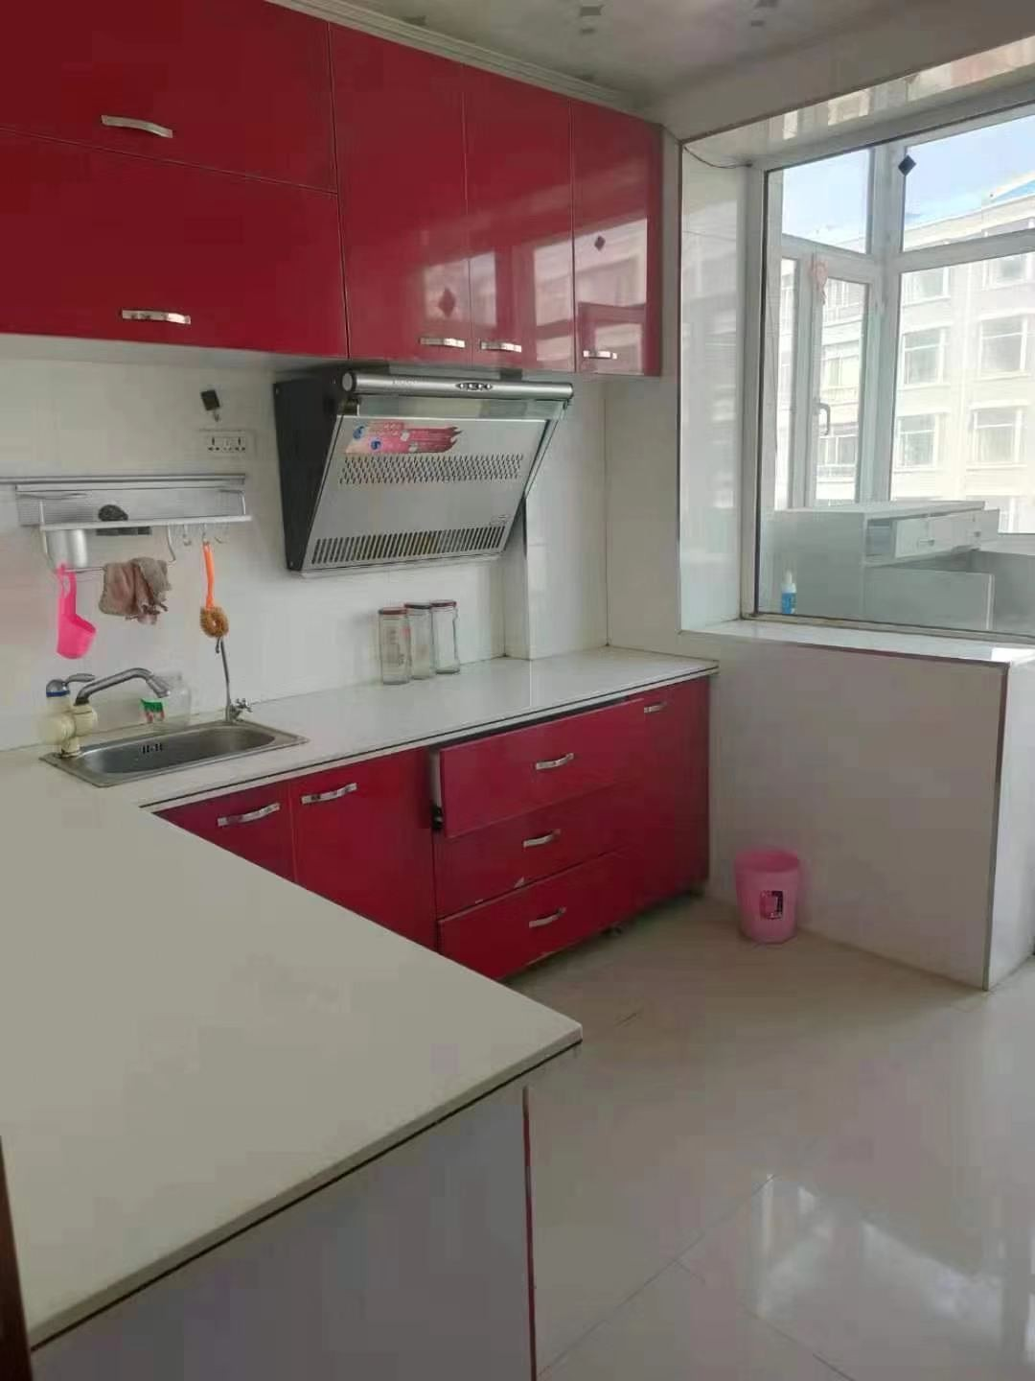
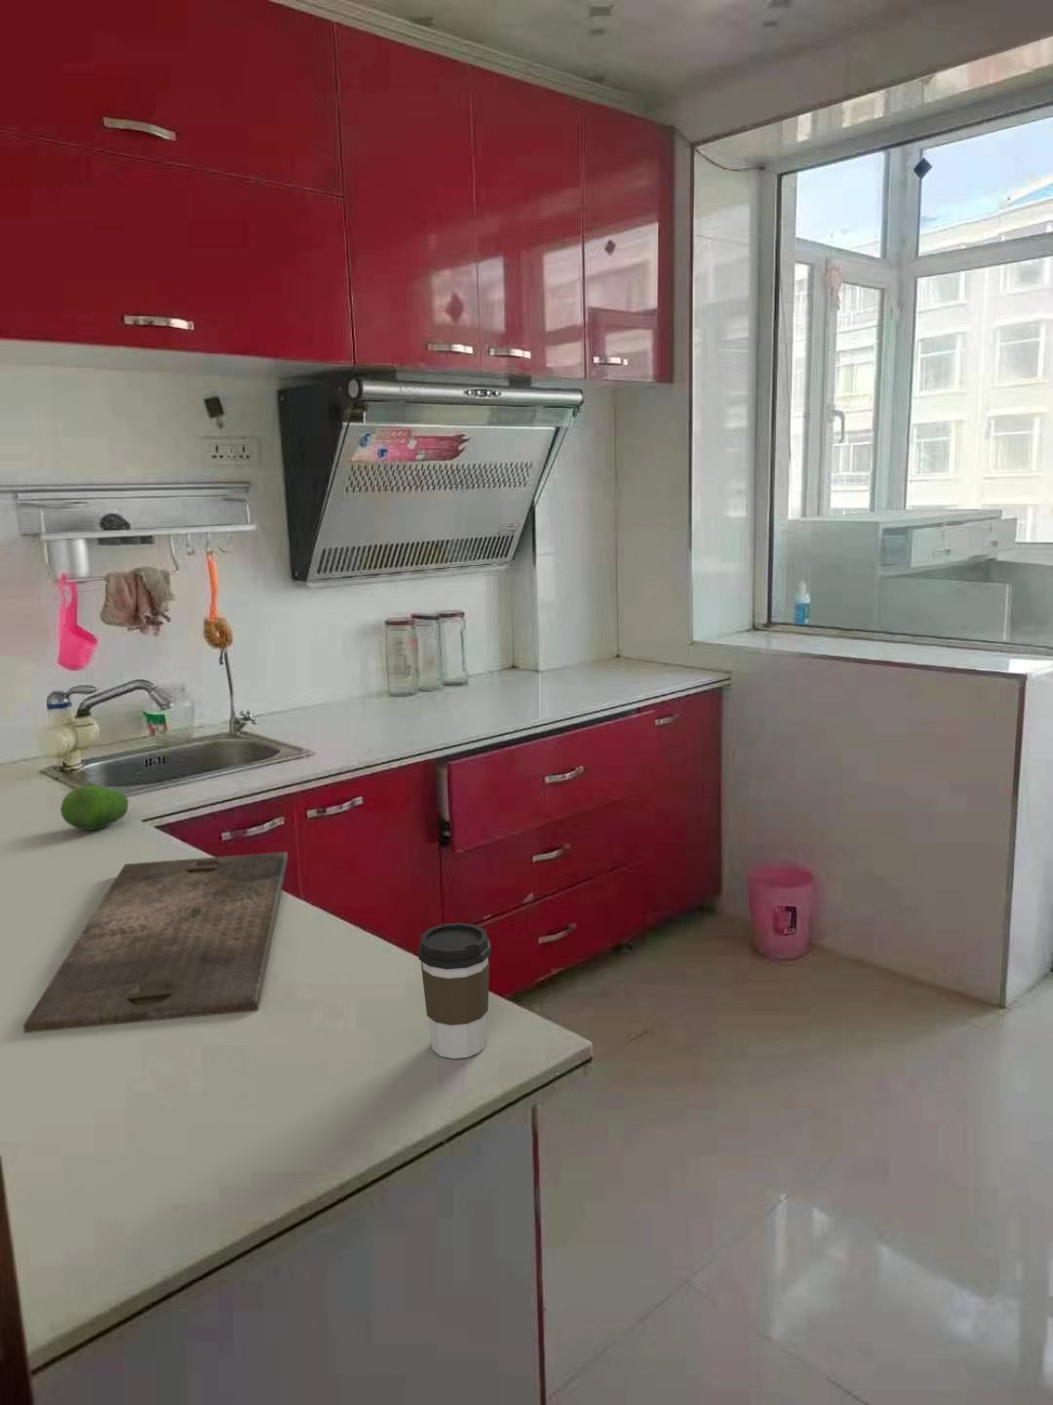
+ fruit [60,784,129,831]
+ coffee cup [417,922,492,1060]
+ cutting board [22,851,289,1033]
